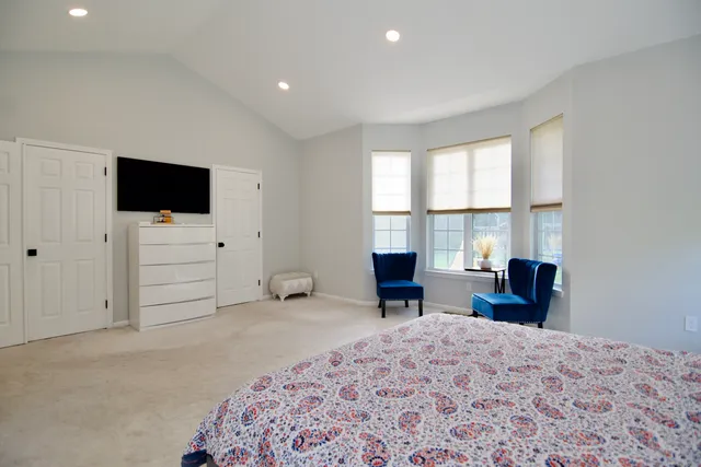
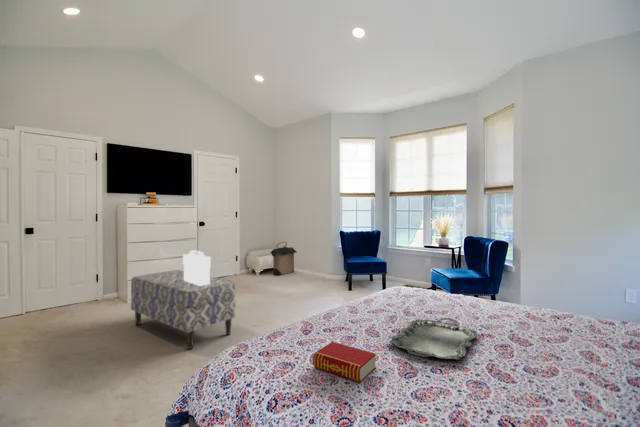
+ serving tray [388,317,478,361]
+ book [312,341,377,383]
+ decorative box [182,250,212,286]
+ laundry hamper [269,241,298,276]
+ bench [130,269,236,350]
